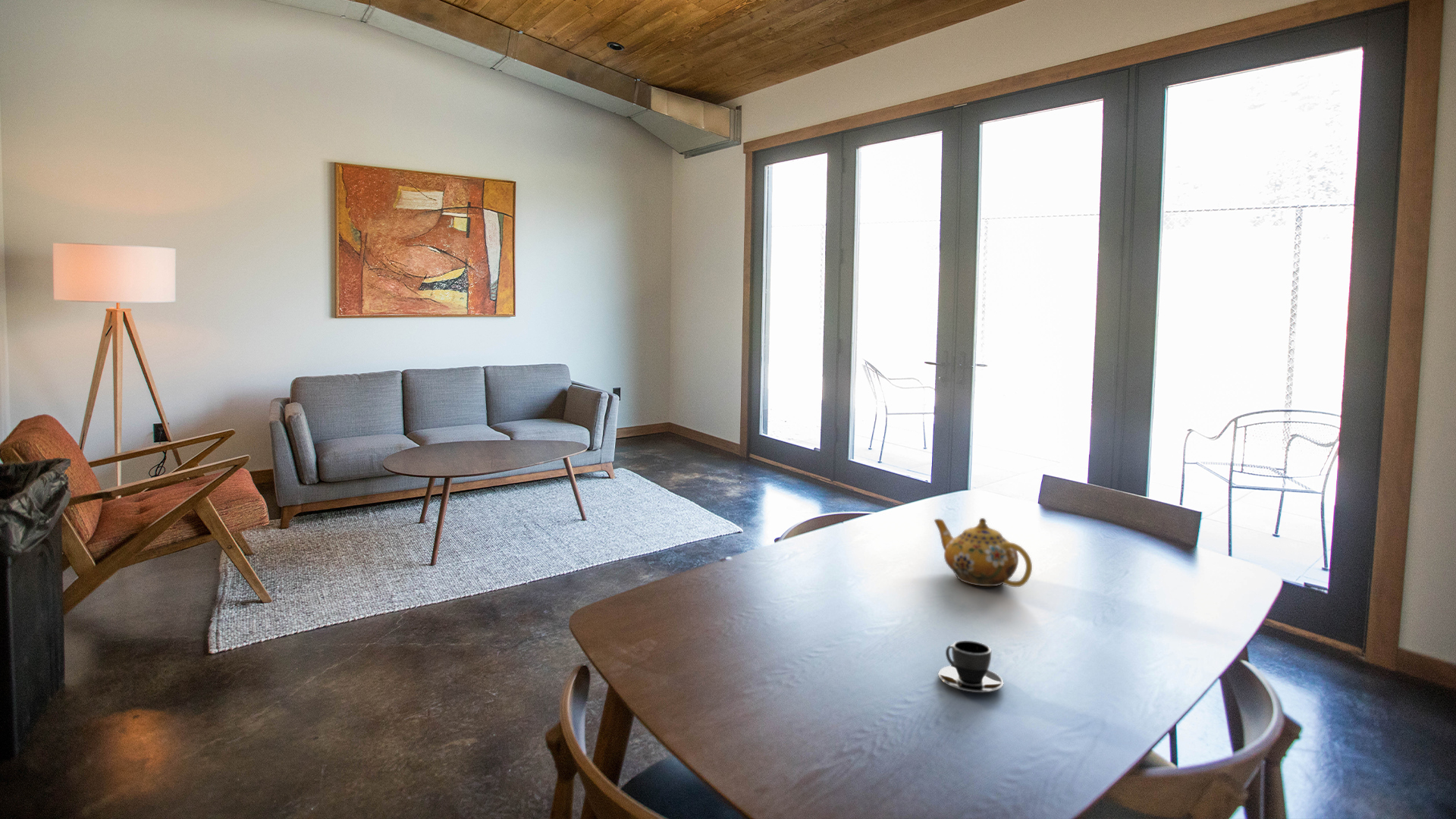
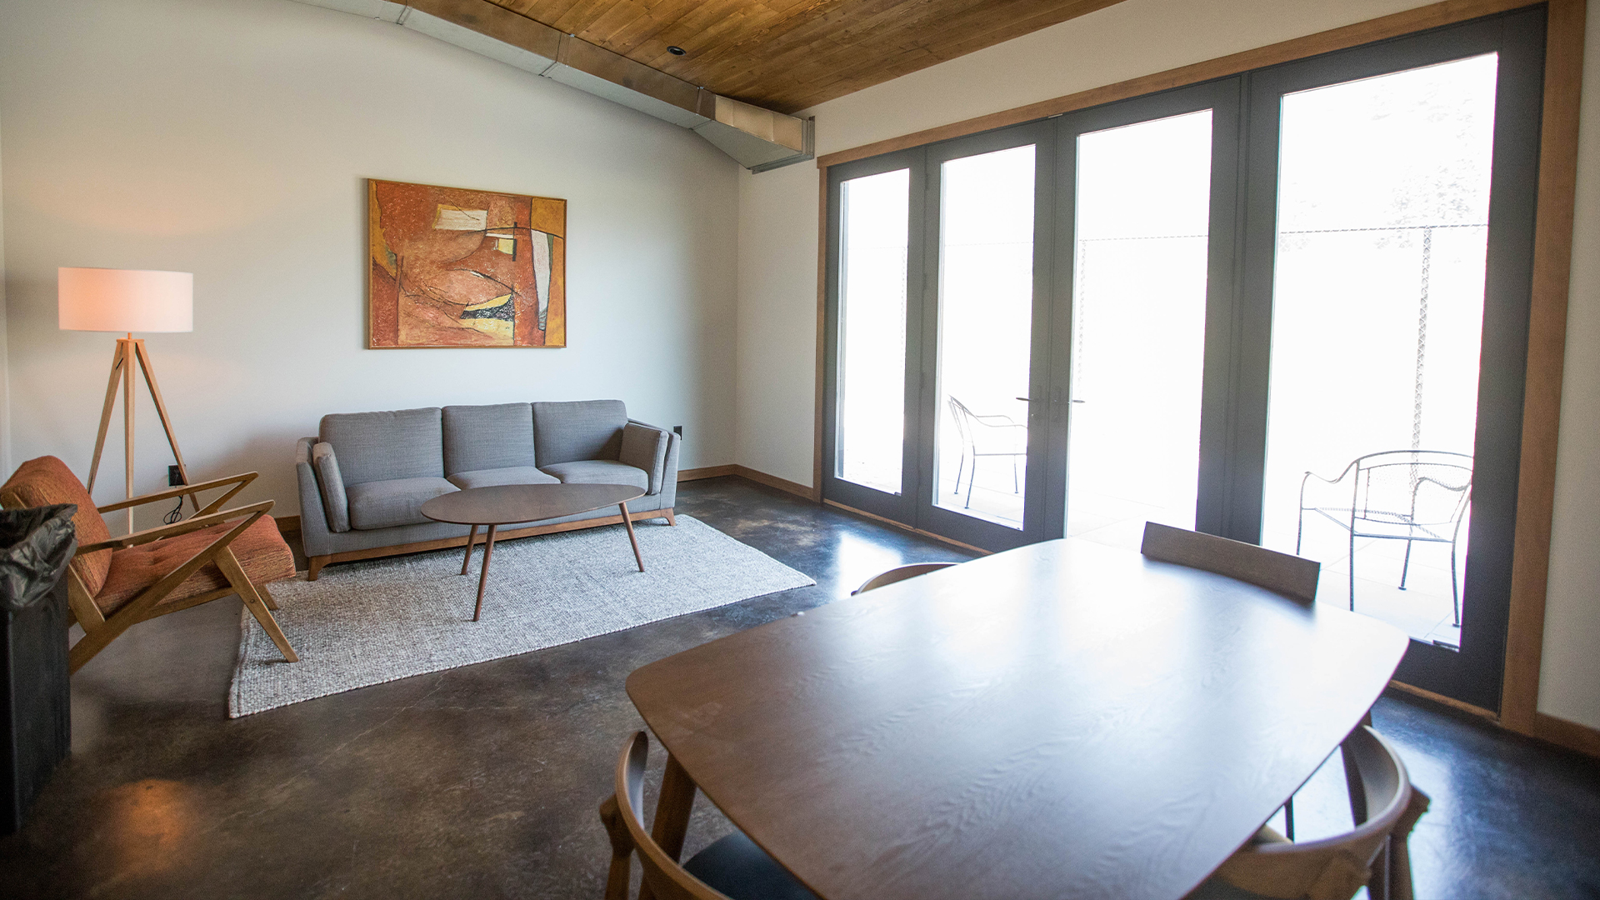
- teapot [934,517,1033,588]
- teacup [937,640,1005,693]
